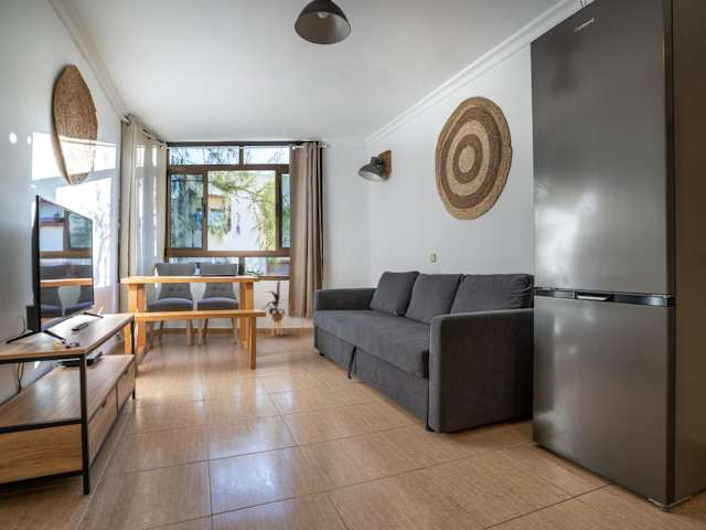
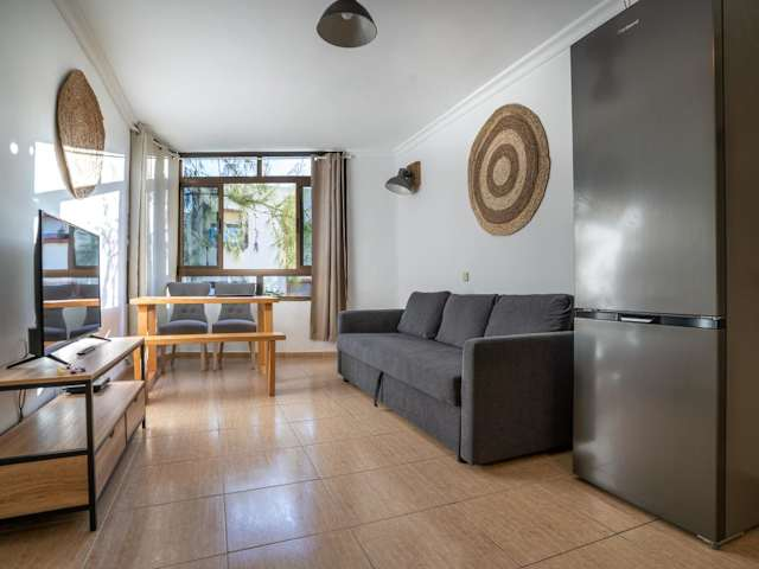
- house plant [260,279,288,337]
